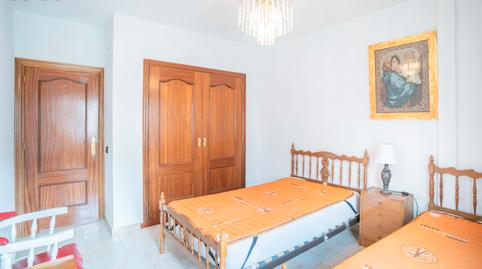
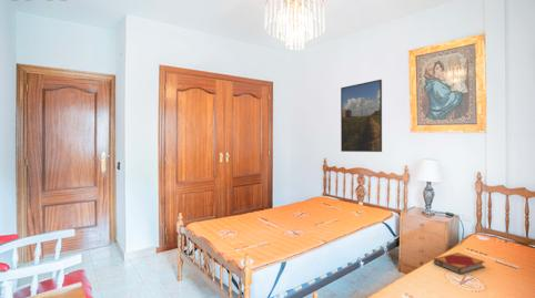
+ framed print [340,79,383,153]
+ hardback book [433,251,486,276]
